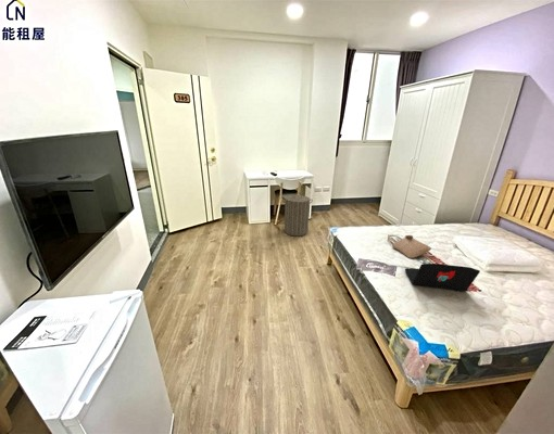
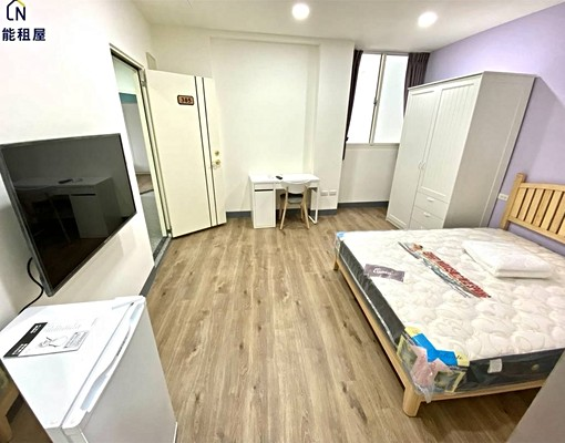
- laundry hamper [281,192,314,237]
- laptop [404,263,481,292]
- tote bag [387,233,432,259]
